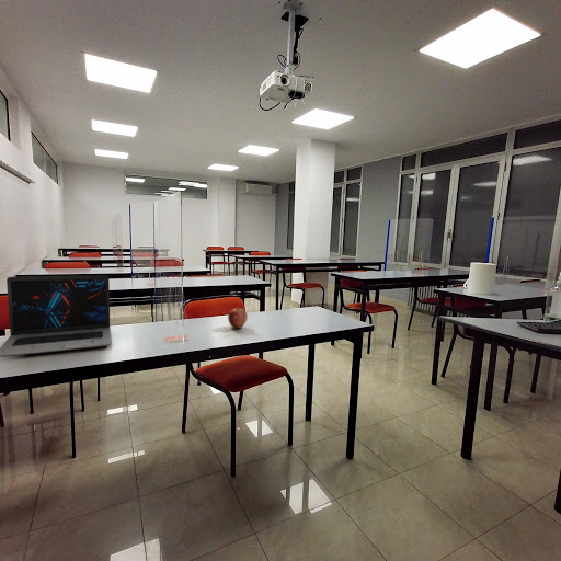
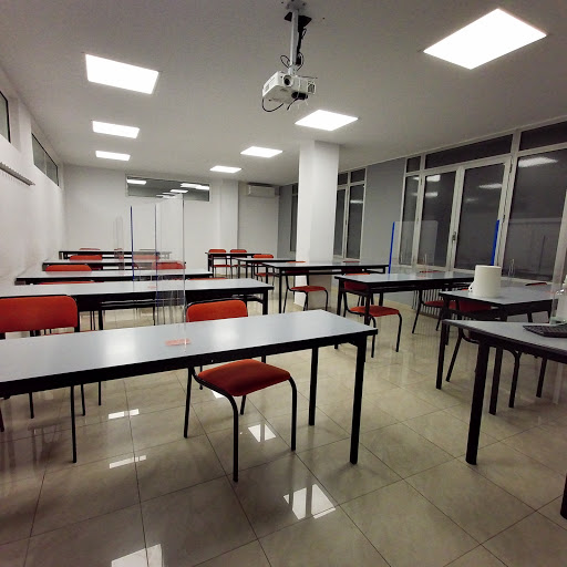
- apple [227,306,249,329]
- laptop [0,274,113,358]
